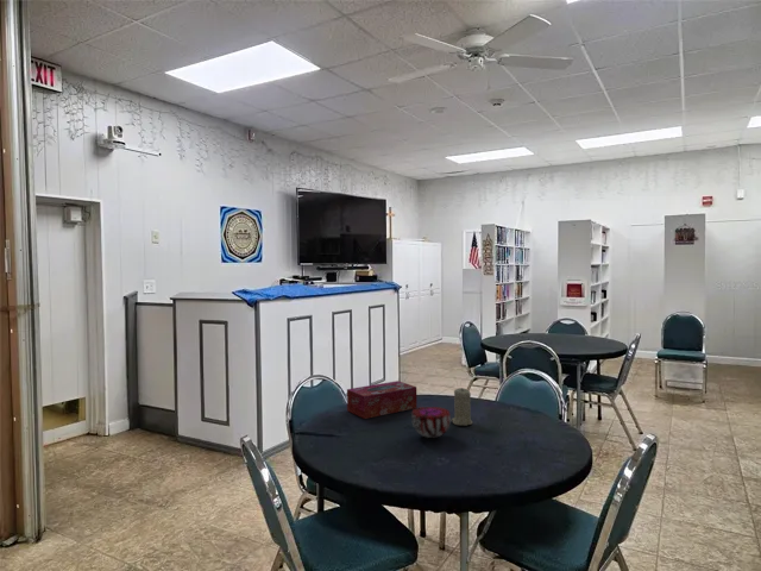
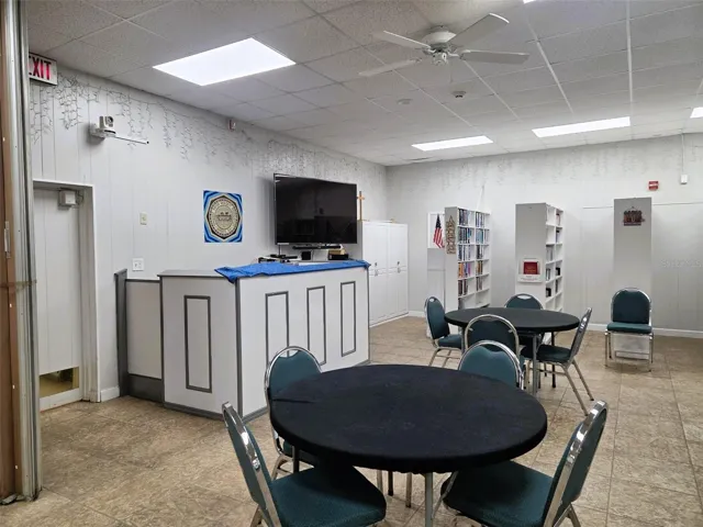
- tissue box [346,379,417,420]
- decorative bowl [410,406,452,439]
- candle [451,387,474,427]
